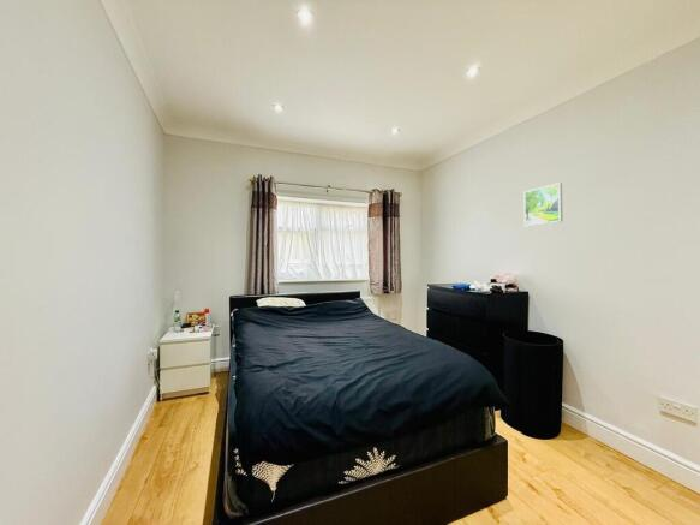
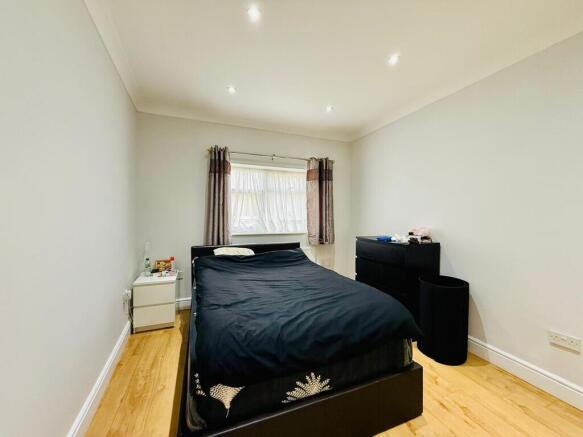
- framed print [523,181,563,227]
